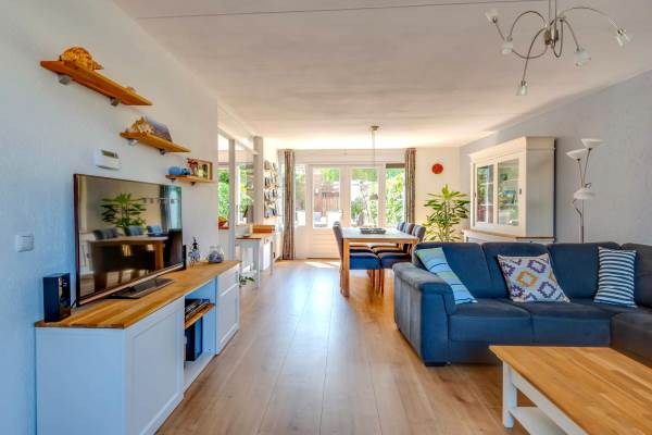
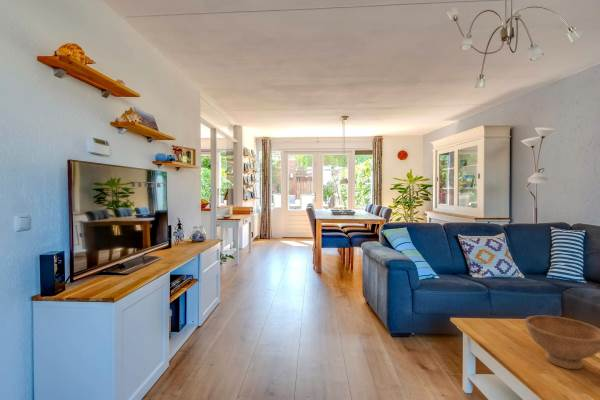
+ bowl [524,314,600,370]
